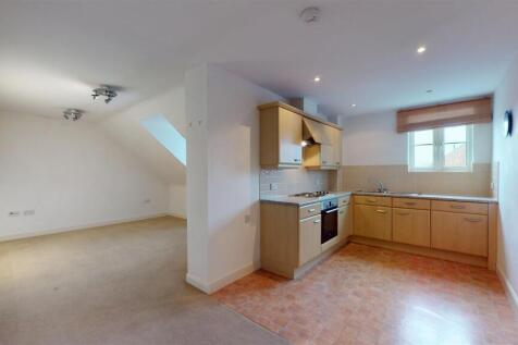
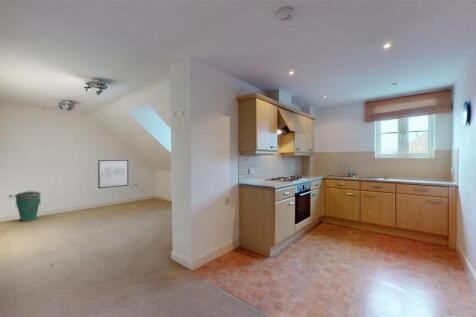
+ trash can [14,189,42,223]
+ wall art [97,159,129,189]
